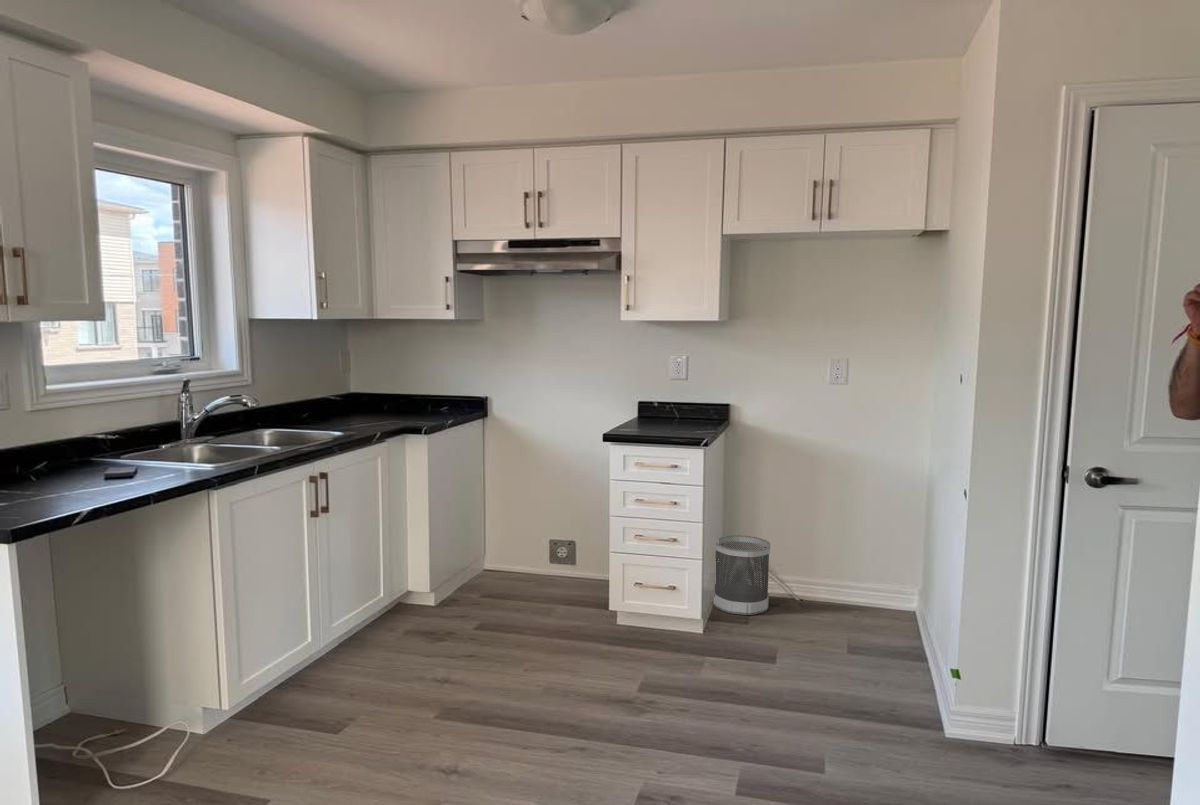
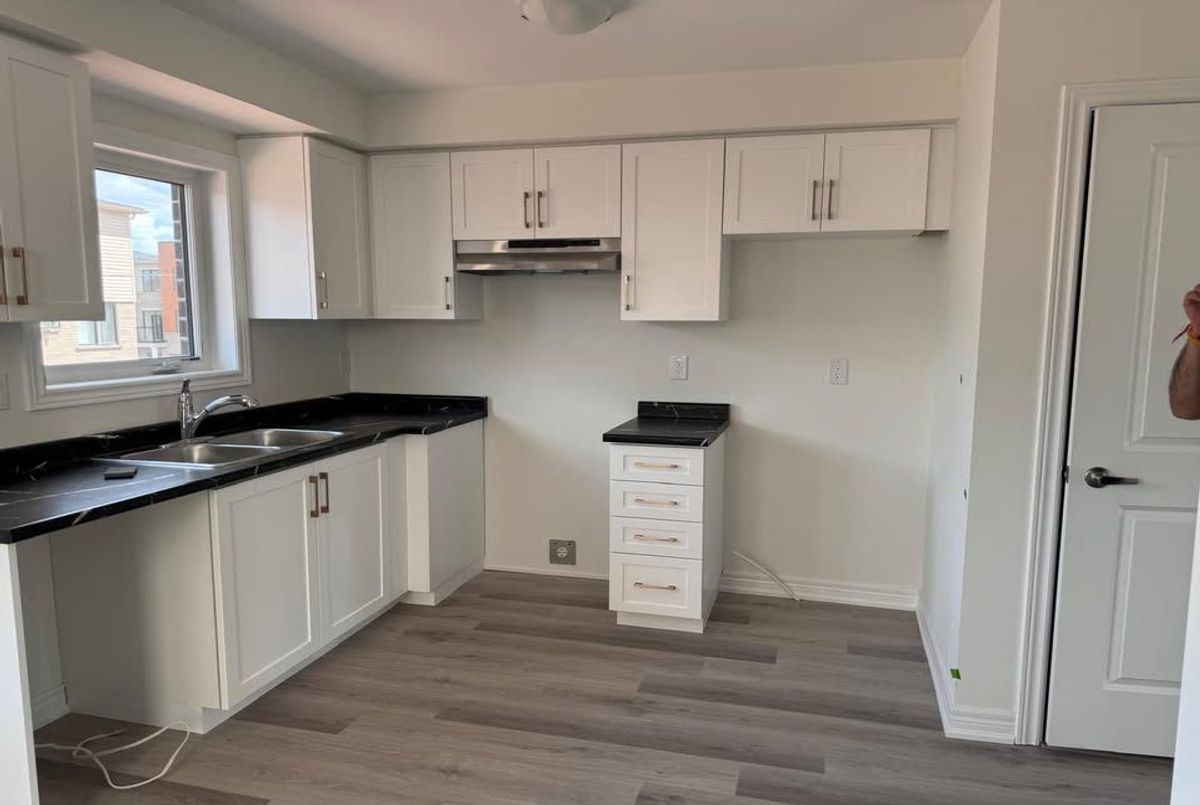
- wastebasket [712,534,771,616]
